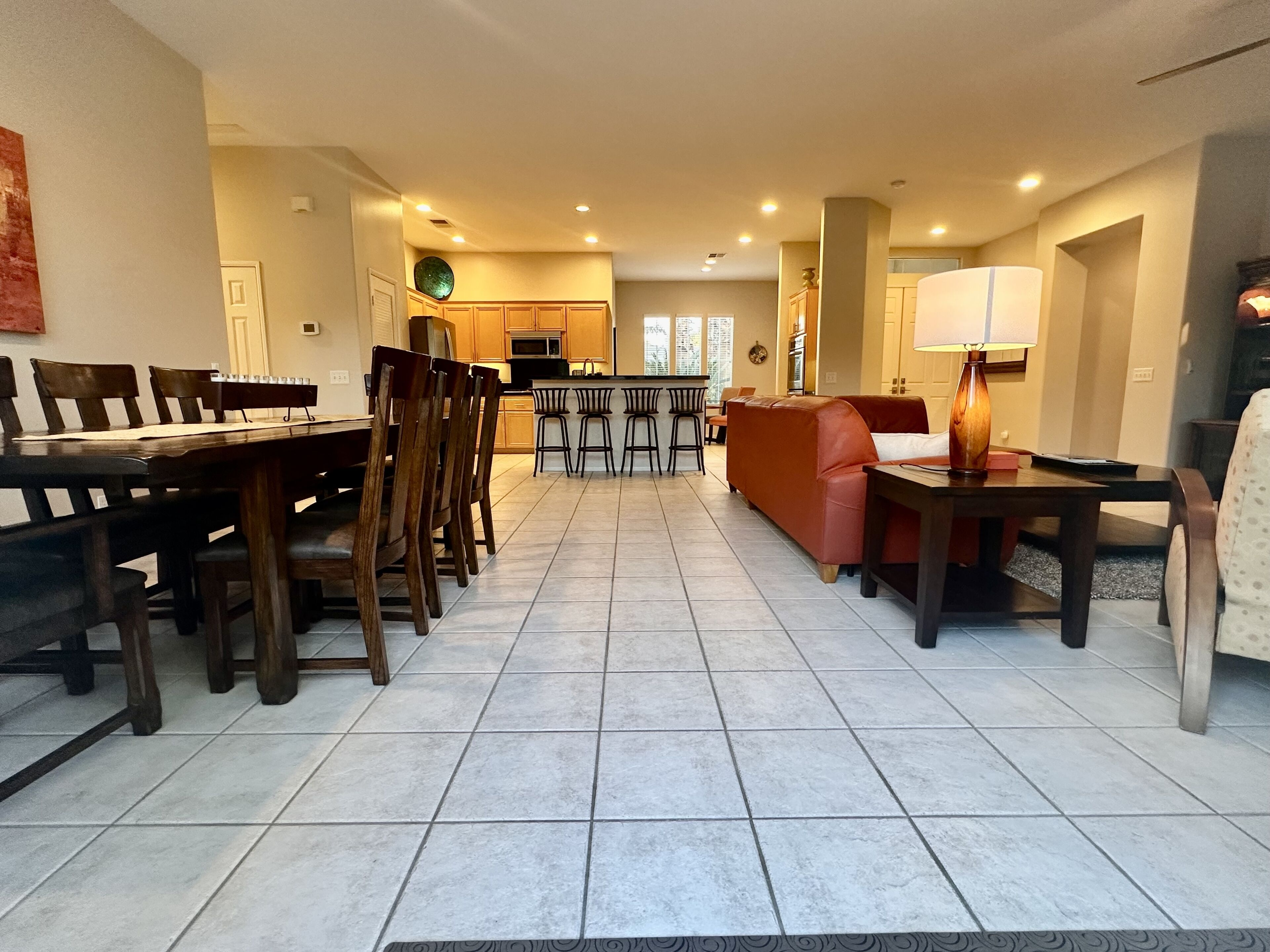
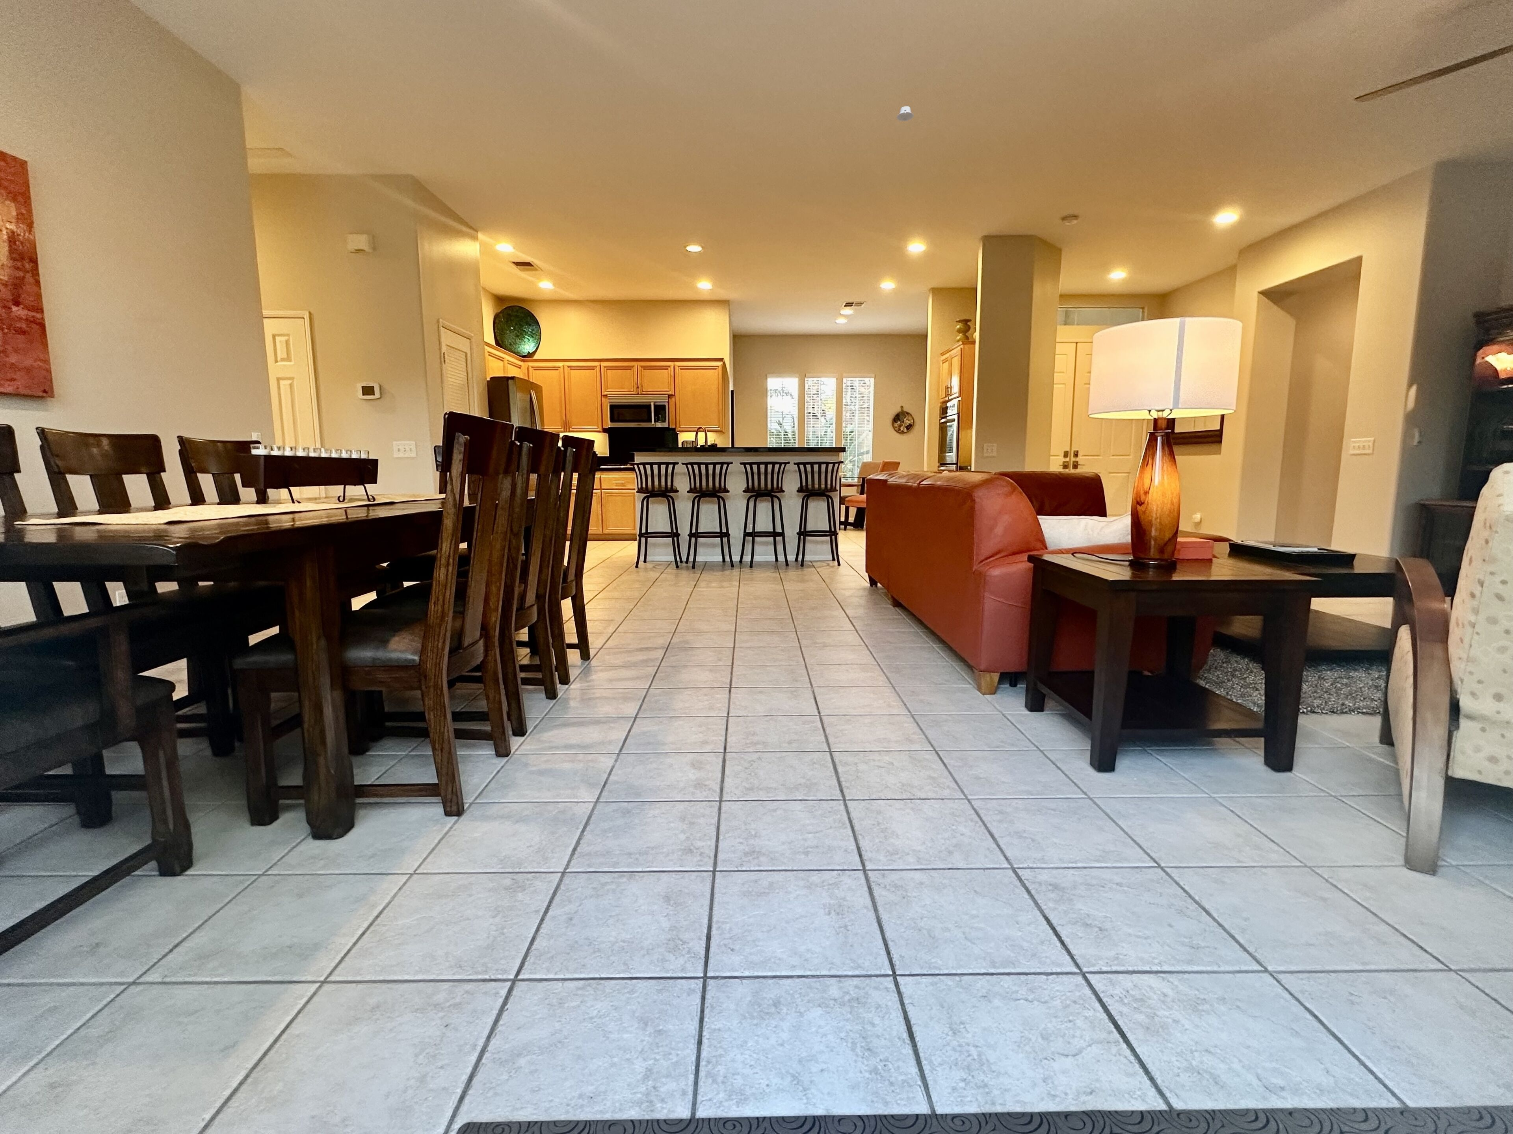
+ recessed light [896,106,914,122]
